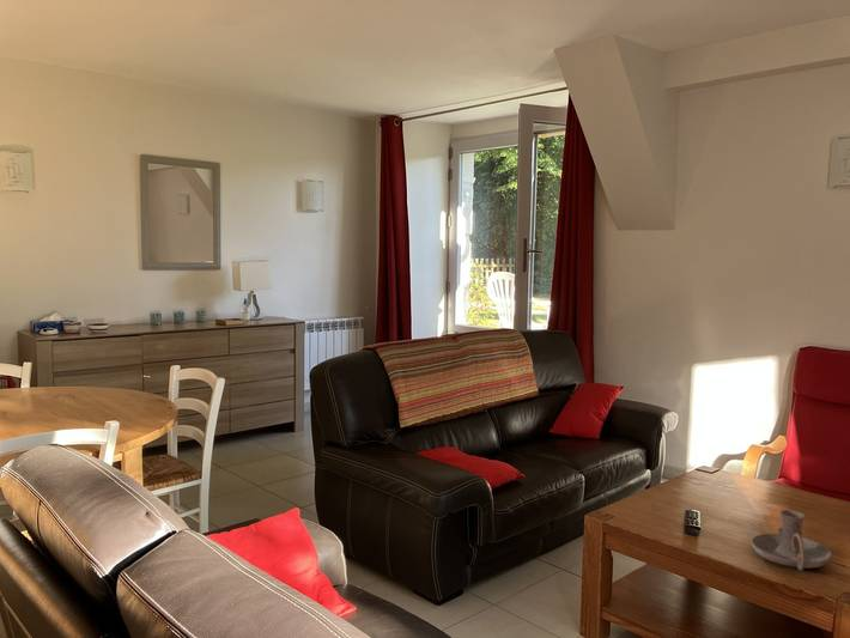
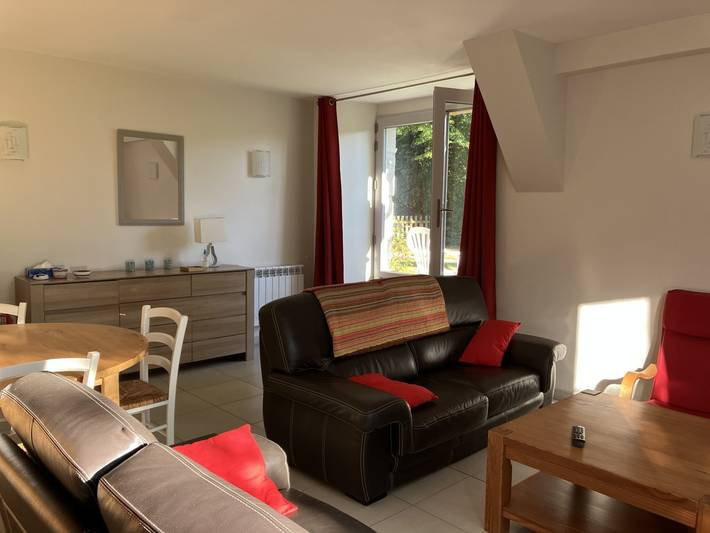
- candle holder [751,509,833,571]
